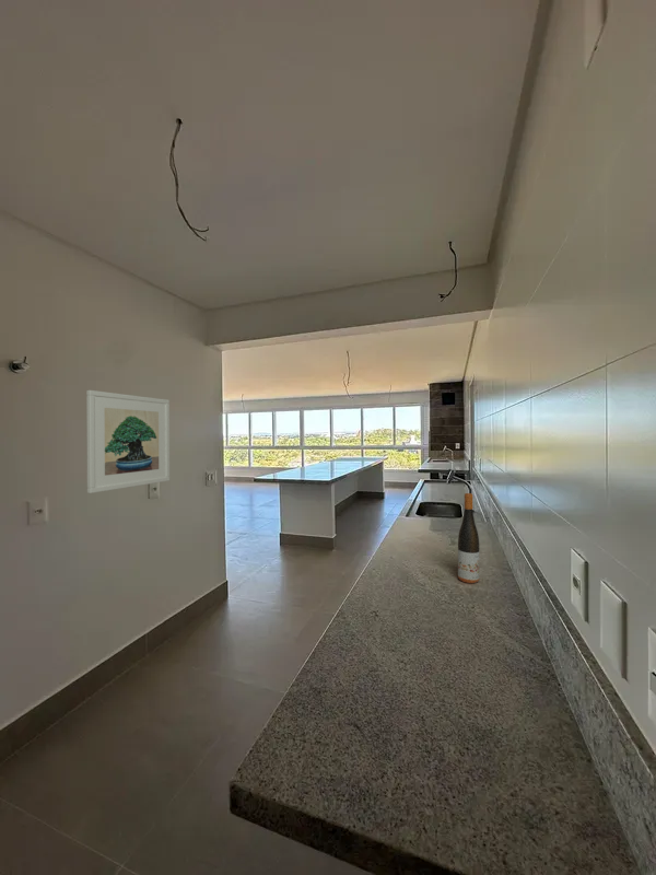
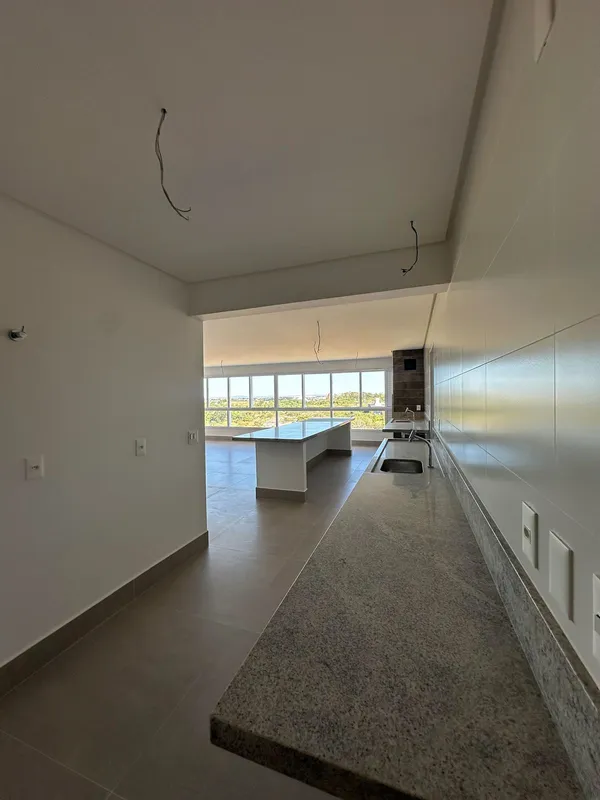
- wine bottle [457,492,480,584]
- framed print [85,389,171,494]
